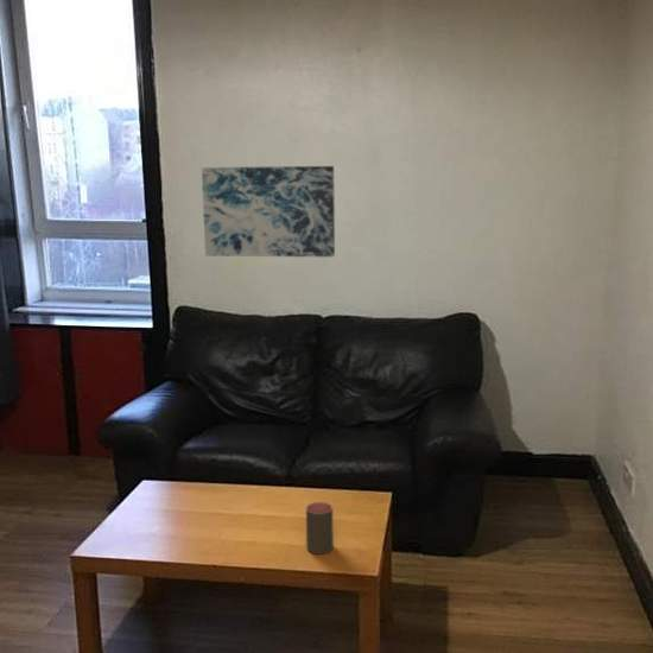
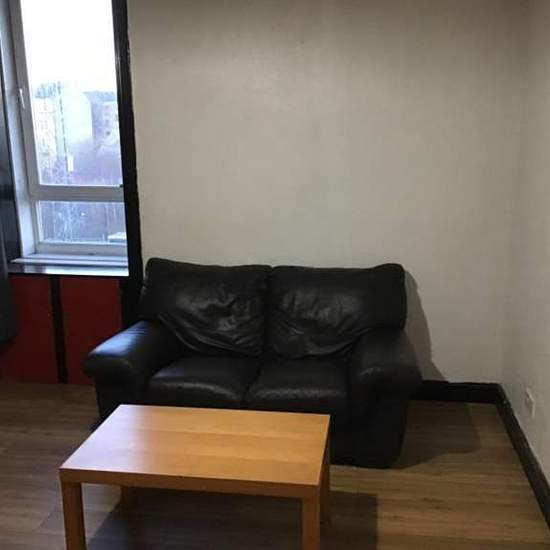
- cup [305,501,335,556]
- wall art [201,165,336,258]
